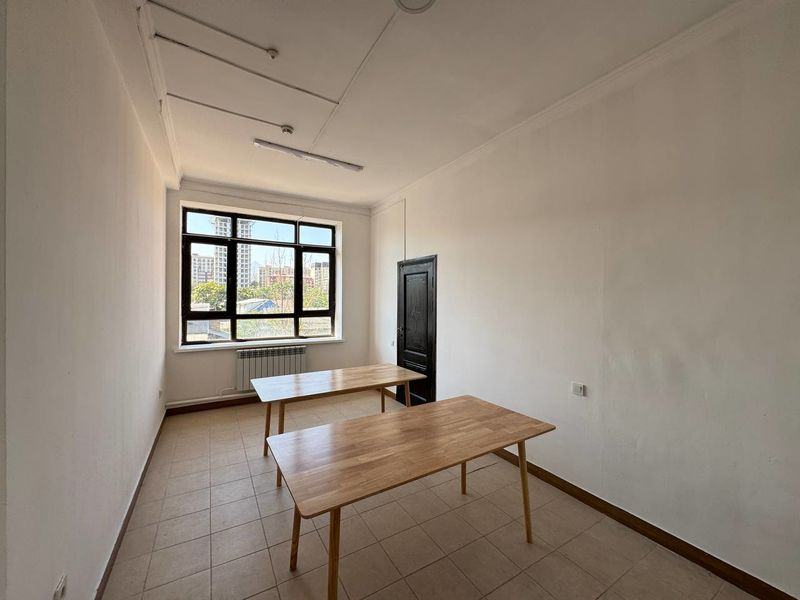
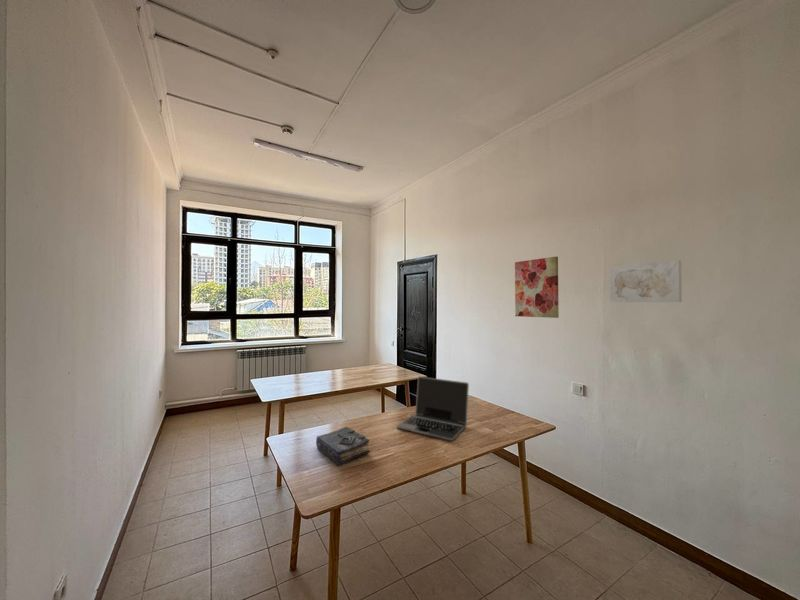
+ laptop [396,375,470,442]
+ wall art [609,259,683,303]
+ wall art [514,256,560,319]
+ book [315,425,371,467]
